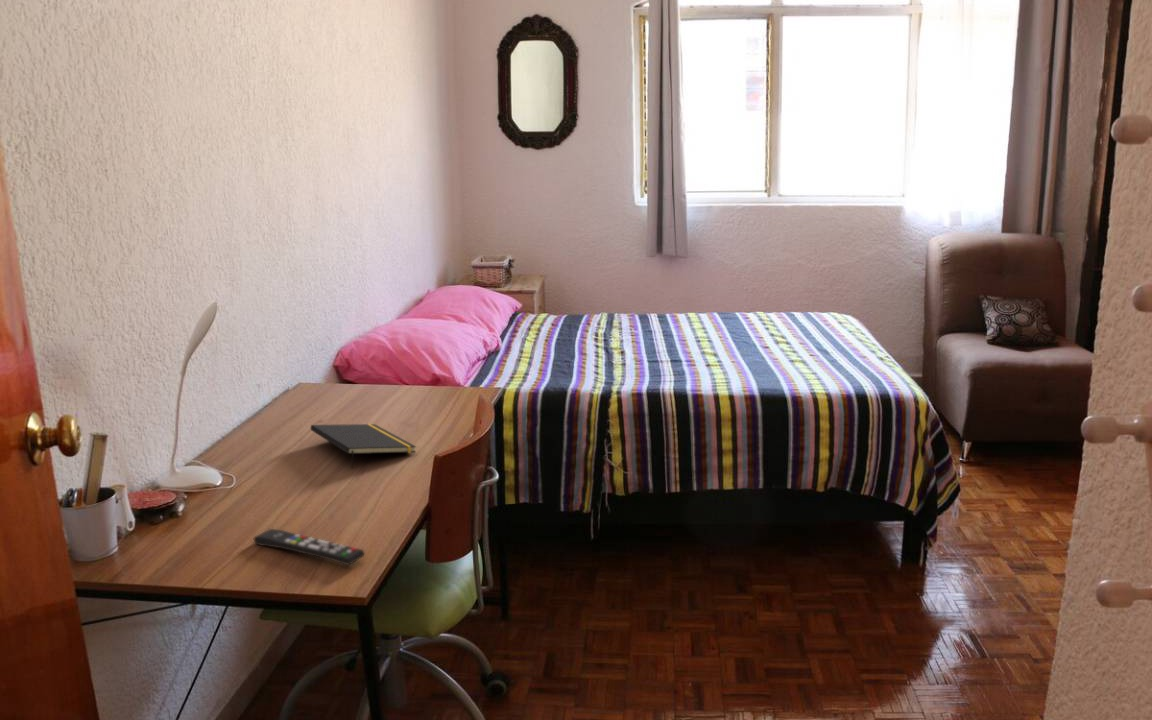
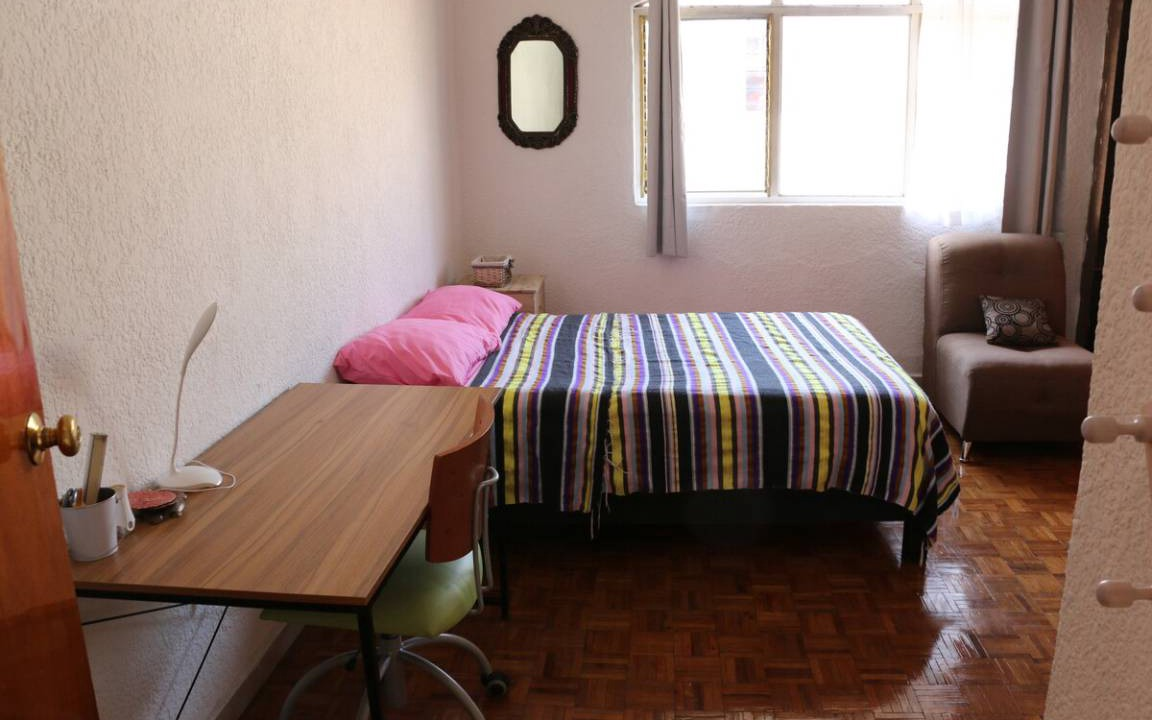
- notepad [310,423,417,469]
- remote control [253,528,366,566]
